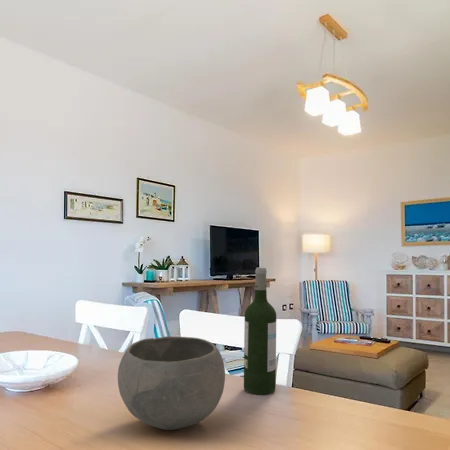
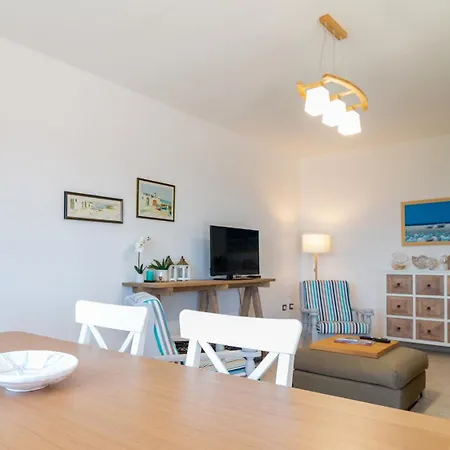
- bowl [117,335,226,431]
- wine bottle [243,267,277,396]
